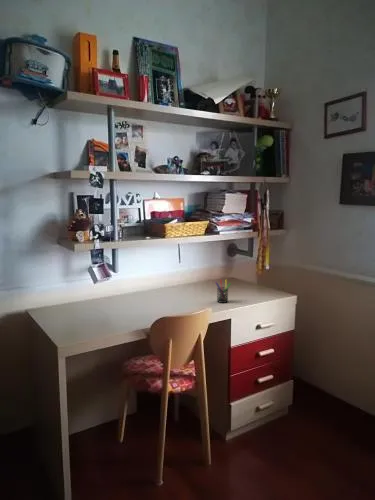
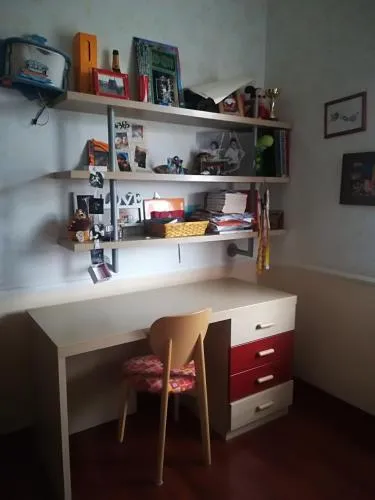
- pen holder [214,279,232,304]
